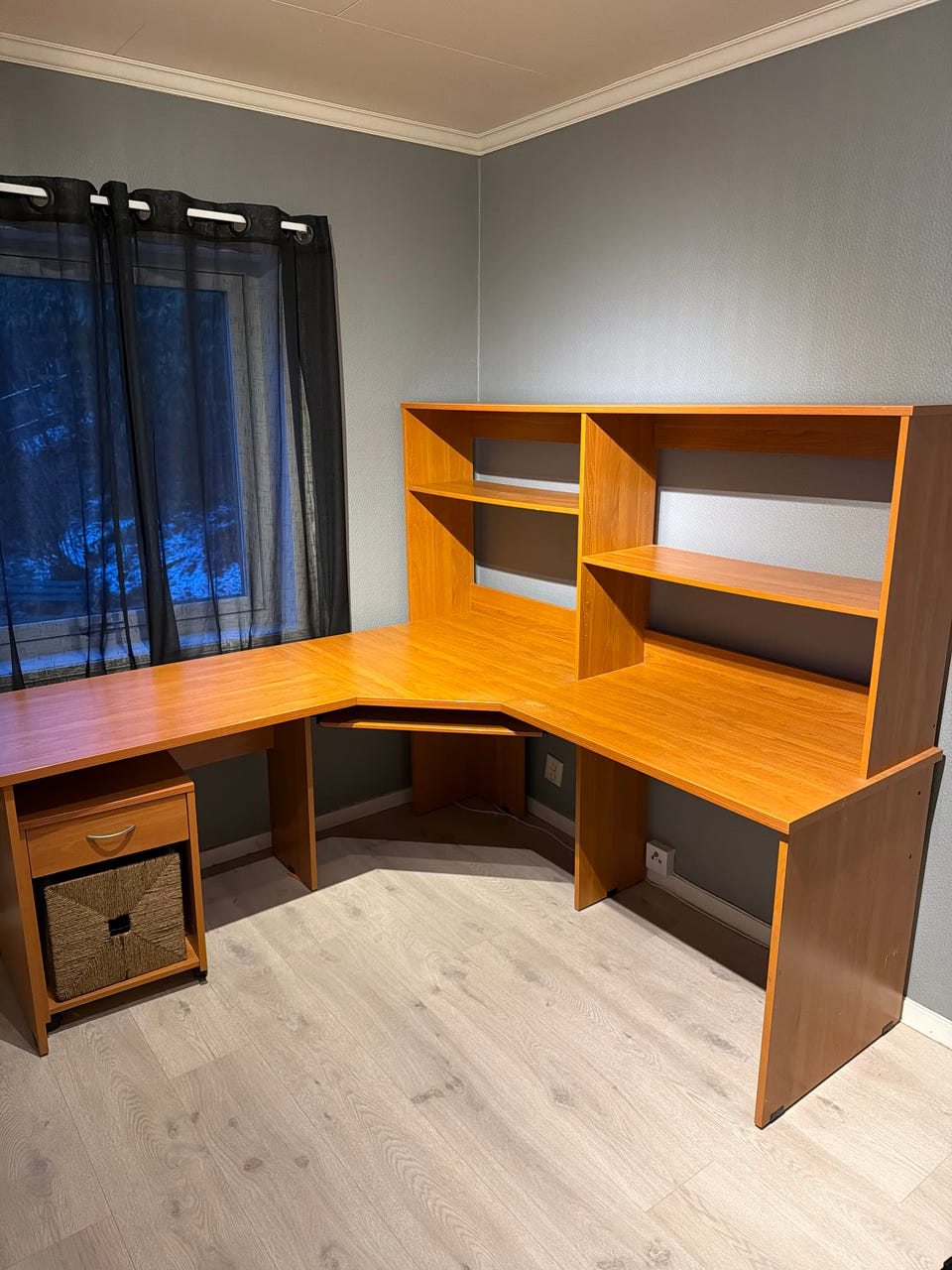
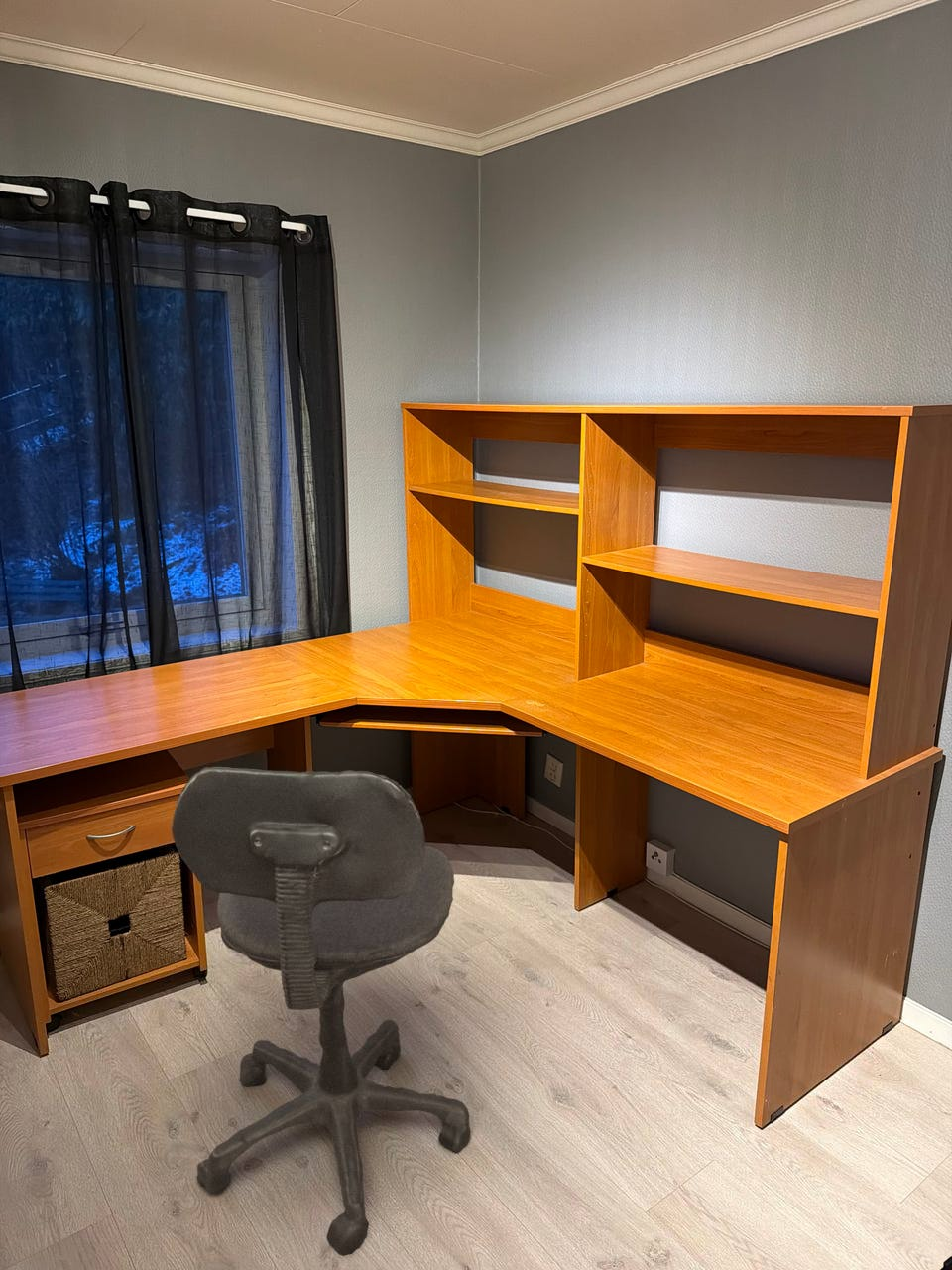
+ office chair [171,766,472,1257]
